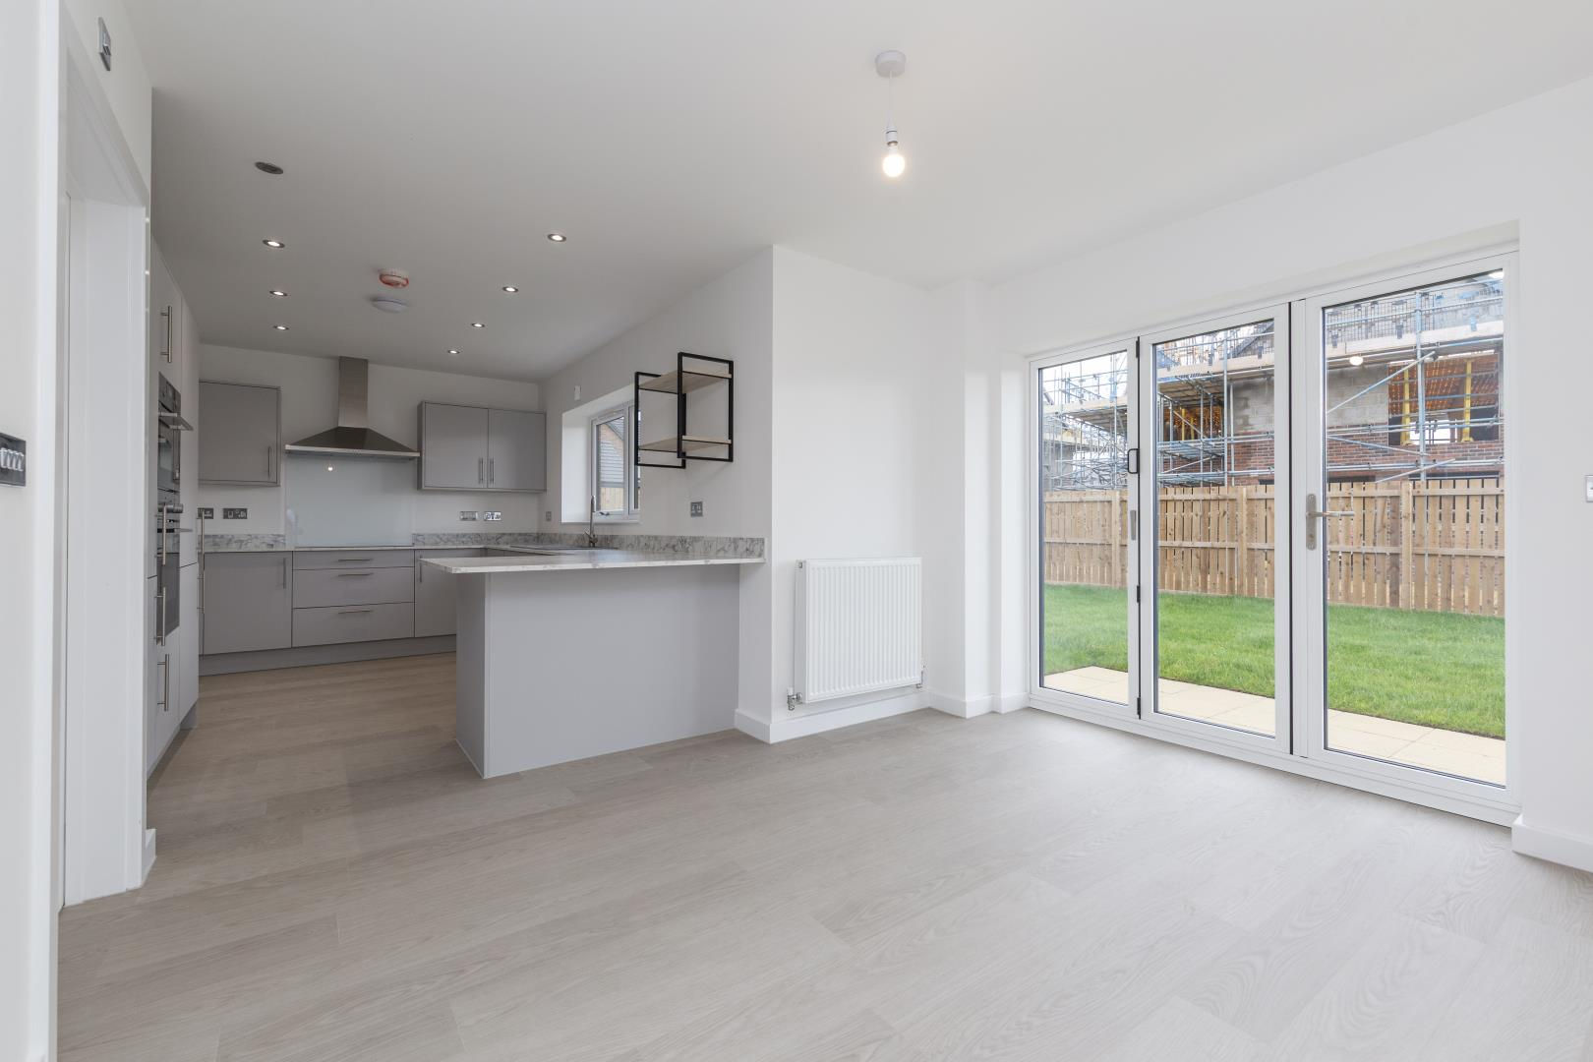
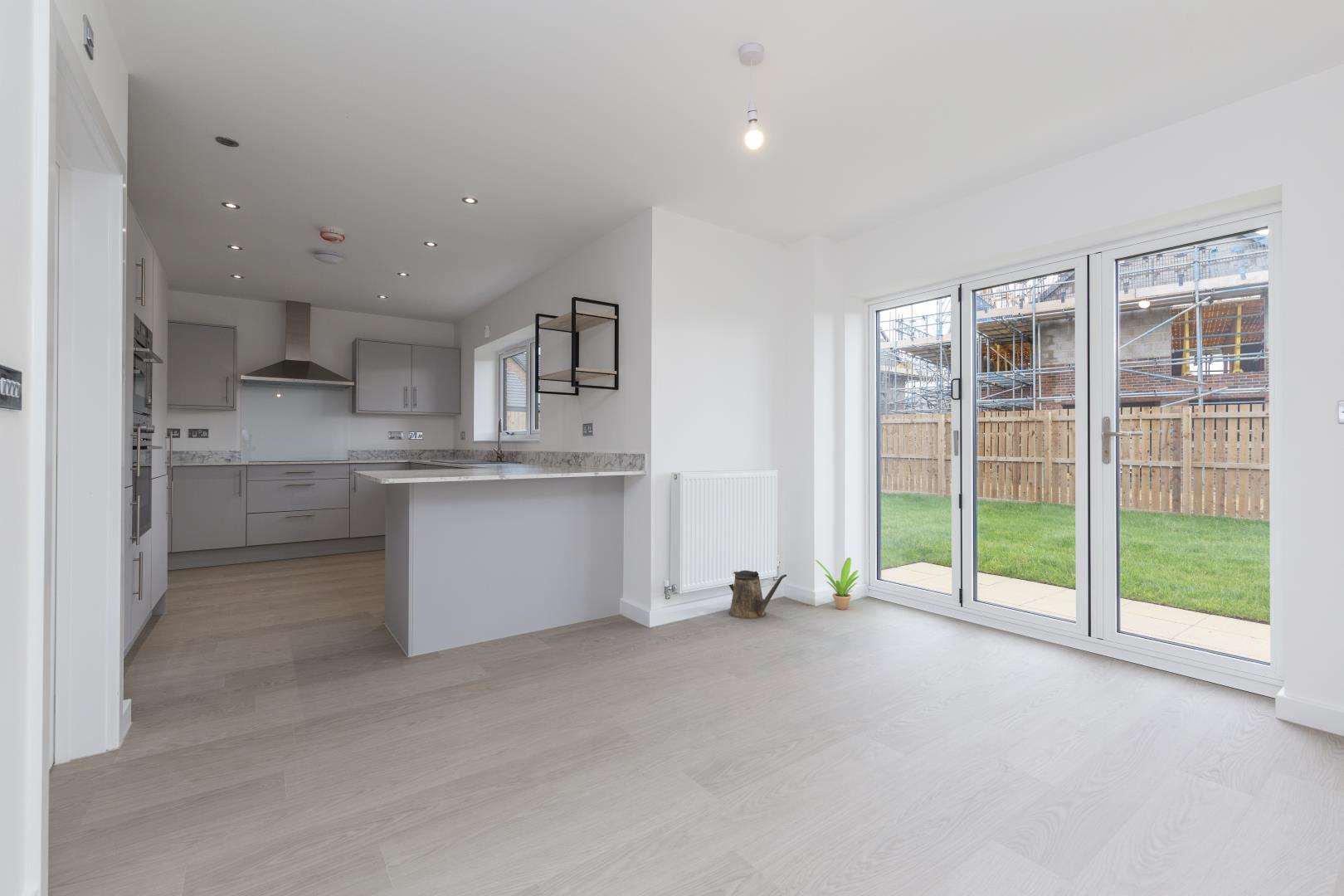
+ potted plant [815,557,860,611]
+ watering can [728,569,787,620]
